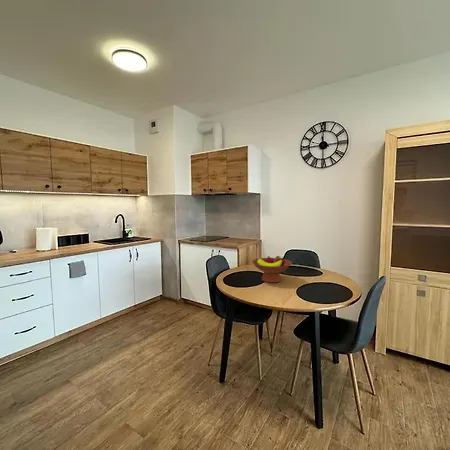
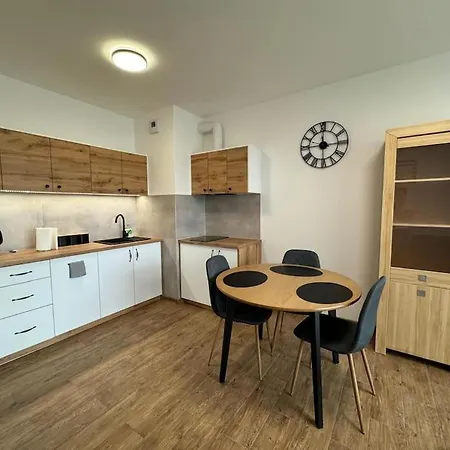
- fruit bowl [251,255,293,284]
